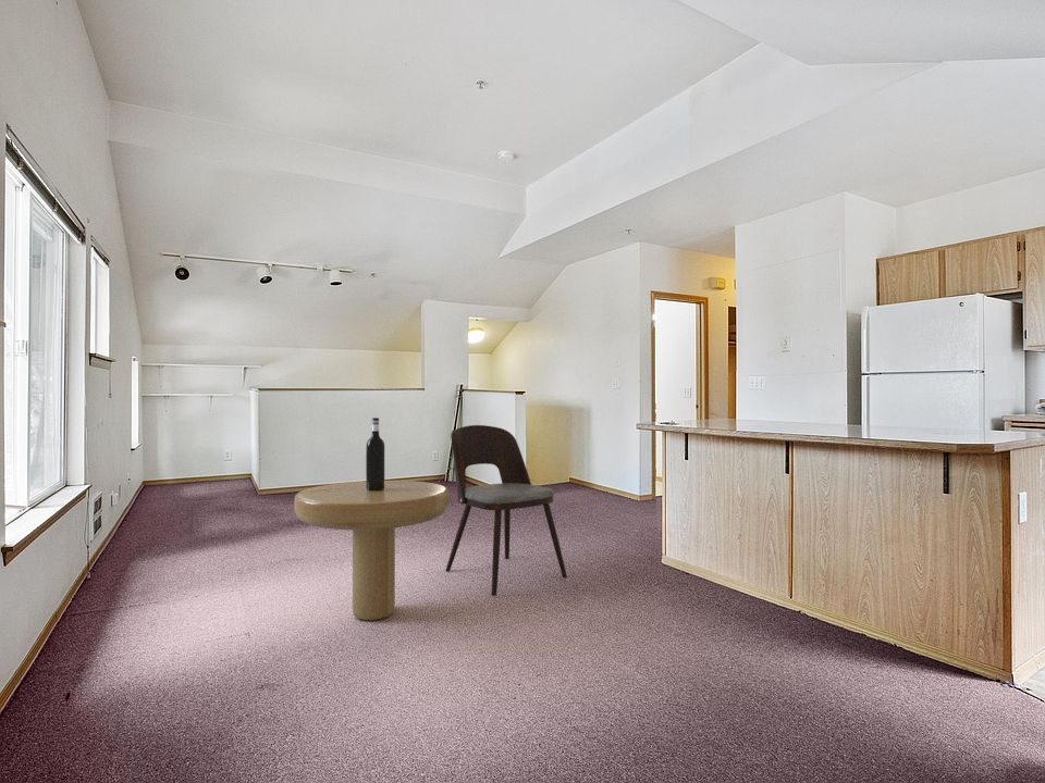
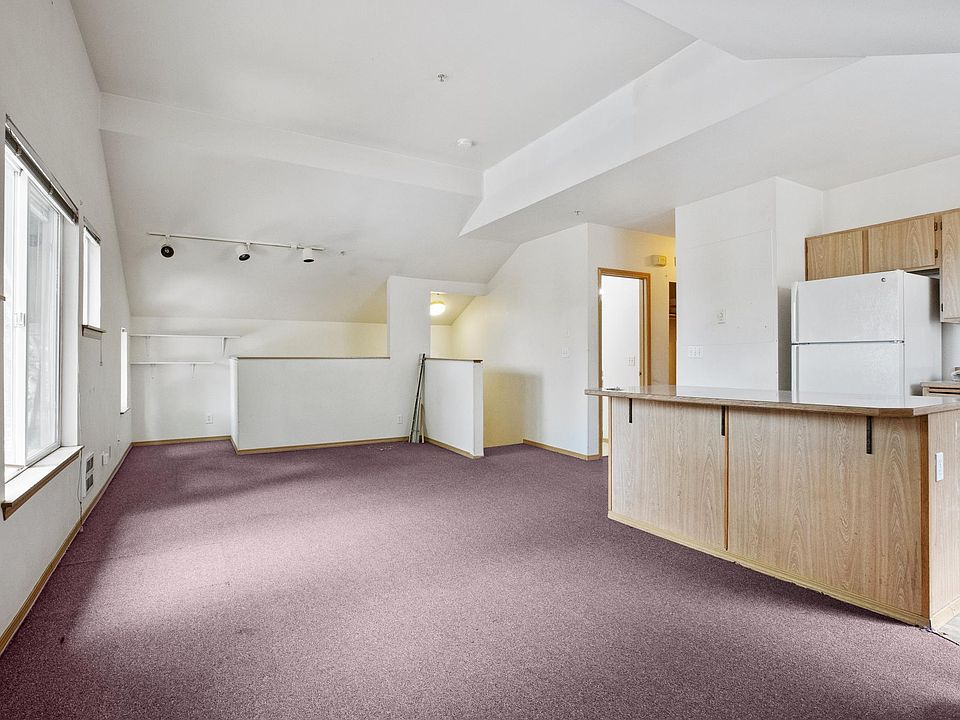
- dining table [293,417,450,621]
- dining chair [444,424,568,596]
